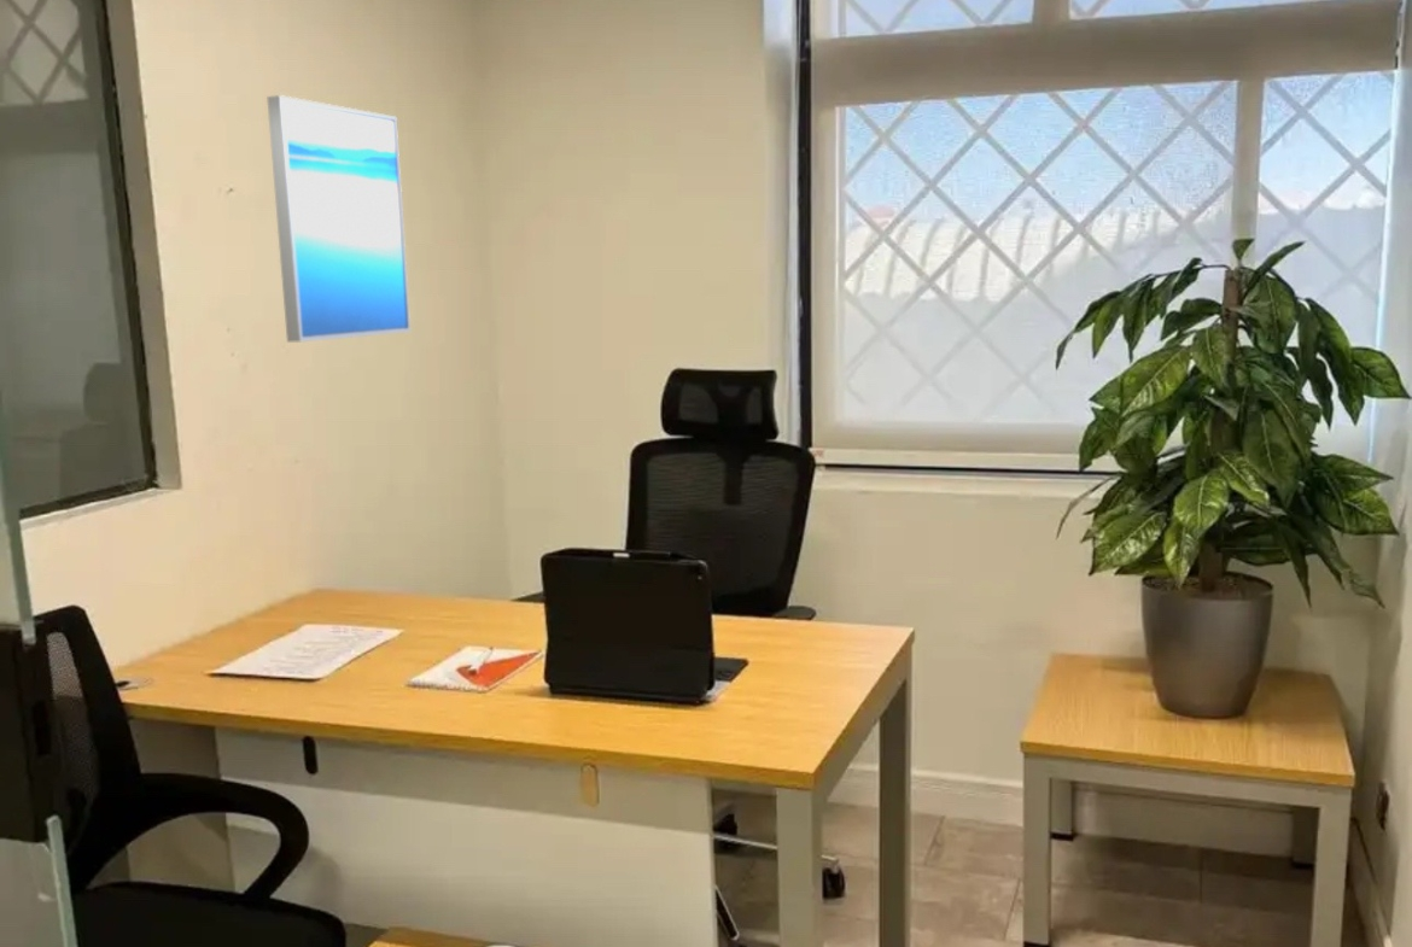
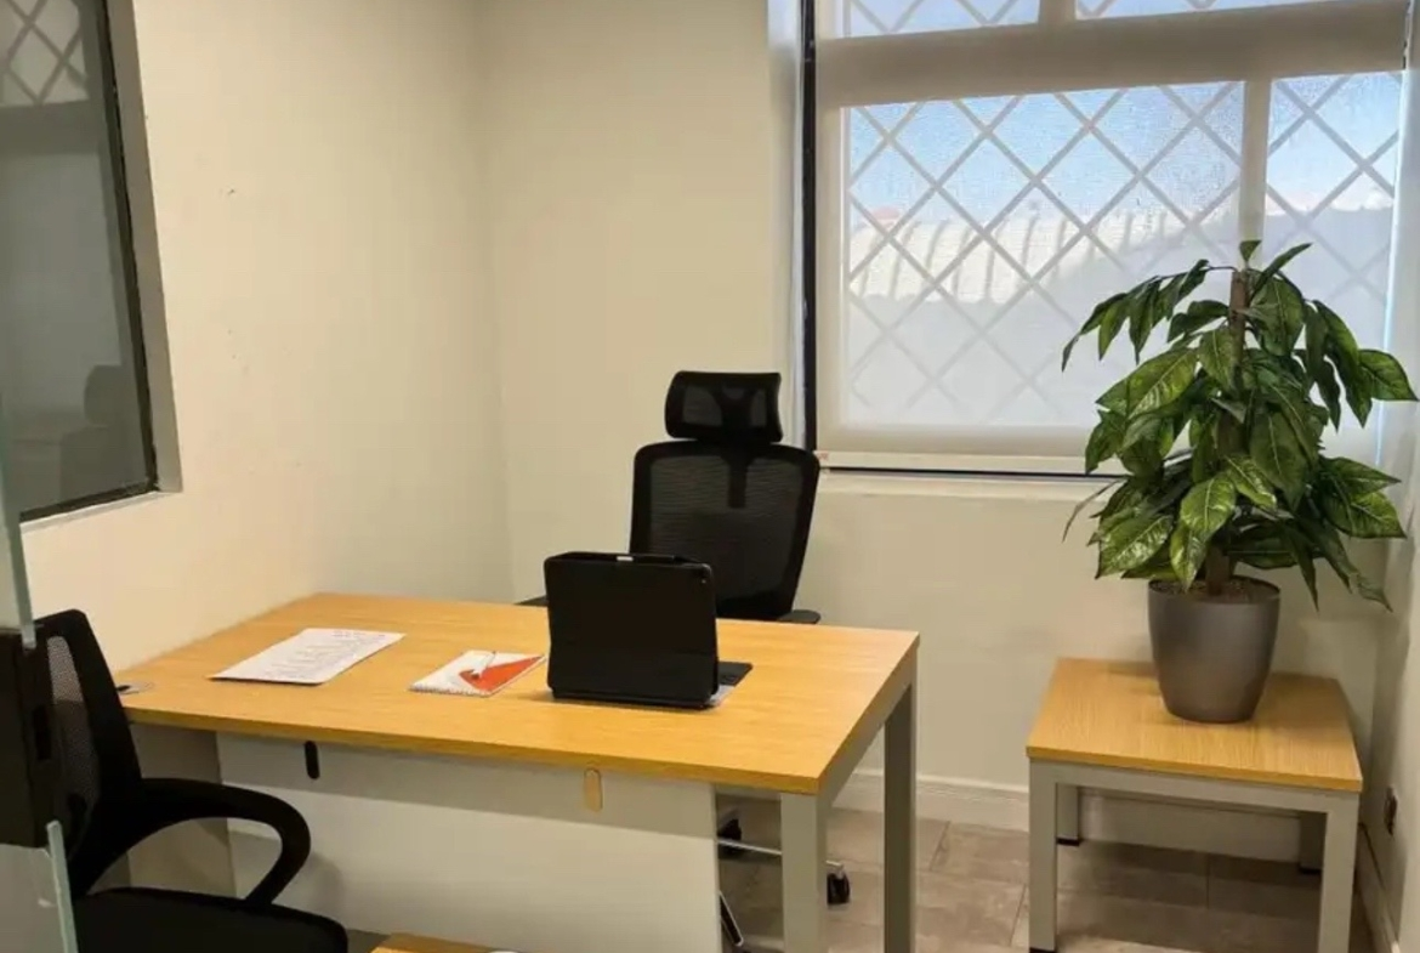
- wall art [266,94,412,344]
